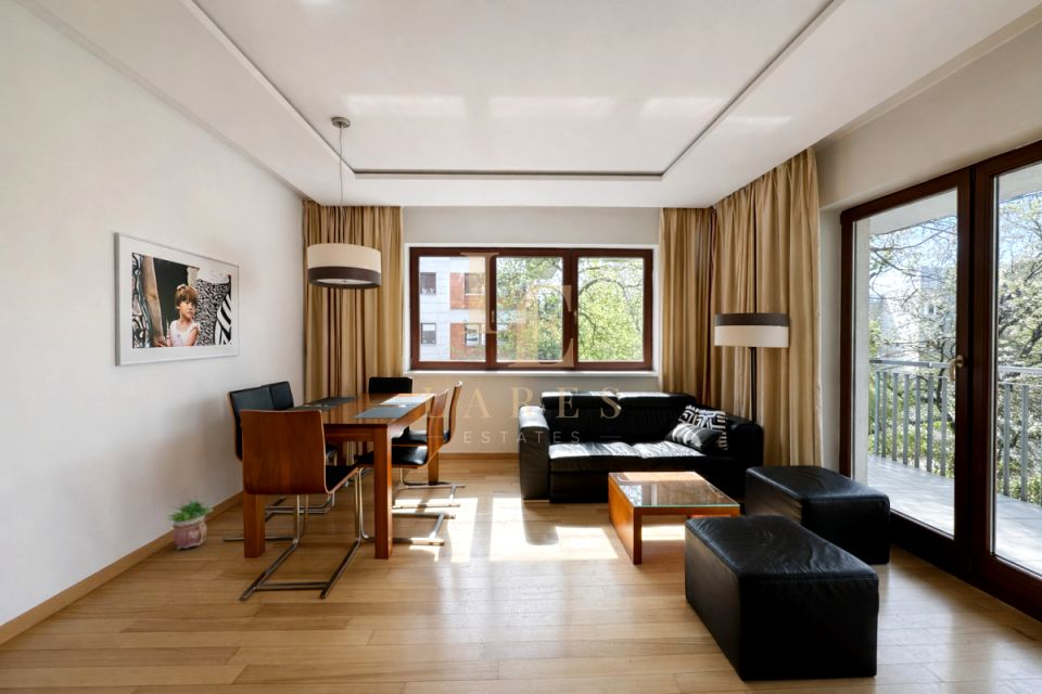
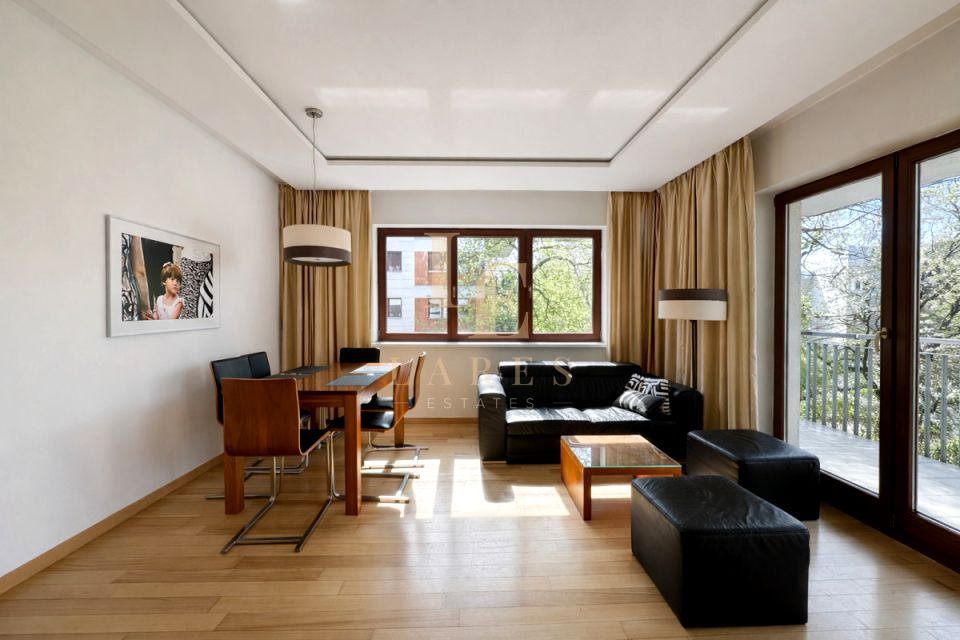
- potted plant [166,494,215,551]
